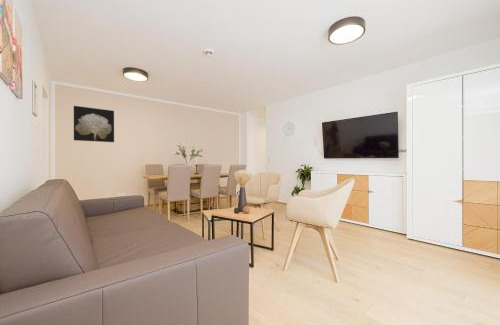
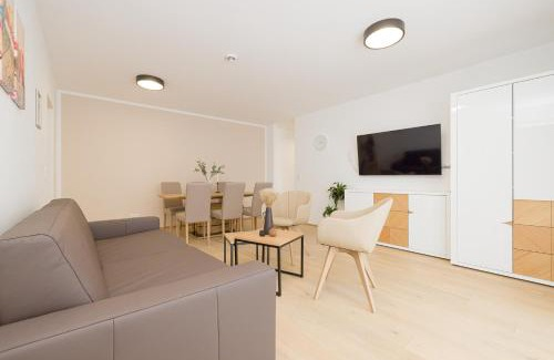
- wall art [73,105,115,143]
